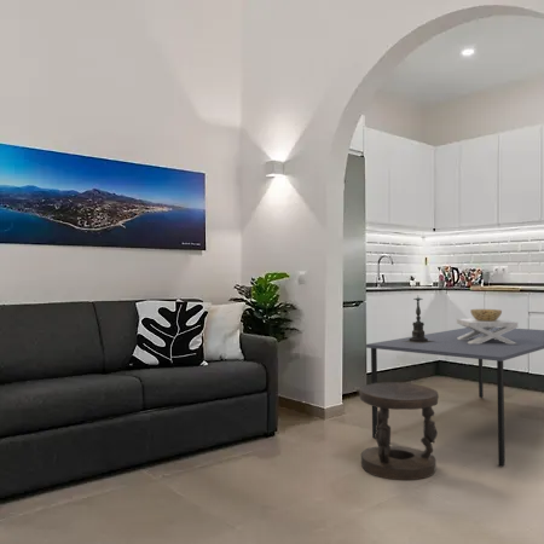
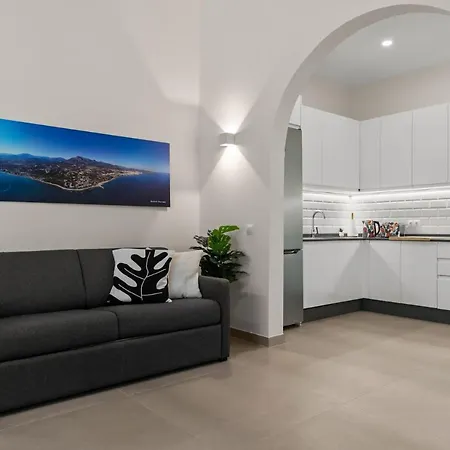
- candle holder [401,296,433,343]
- decorative bowl [456,308,519,343]
- stool [358,381,440,481]
- dining table [365,326,544,468]
